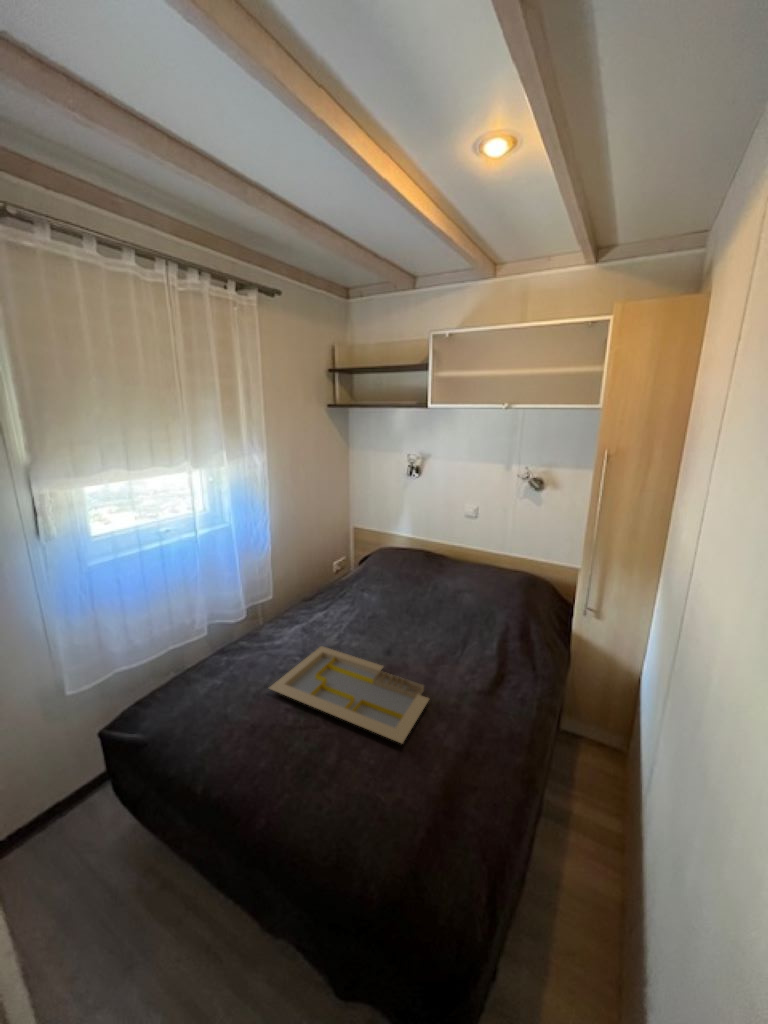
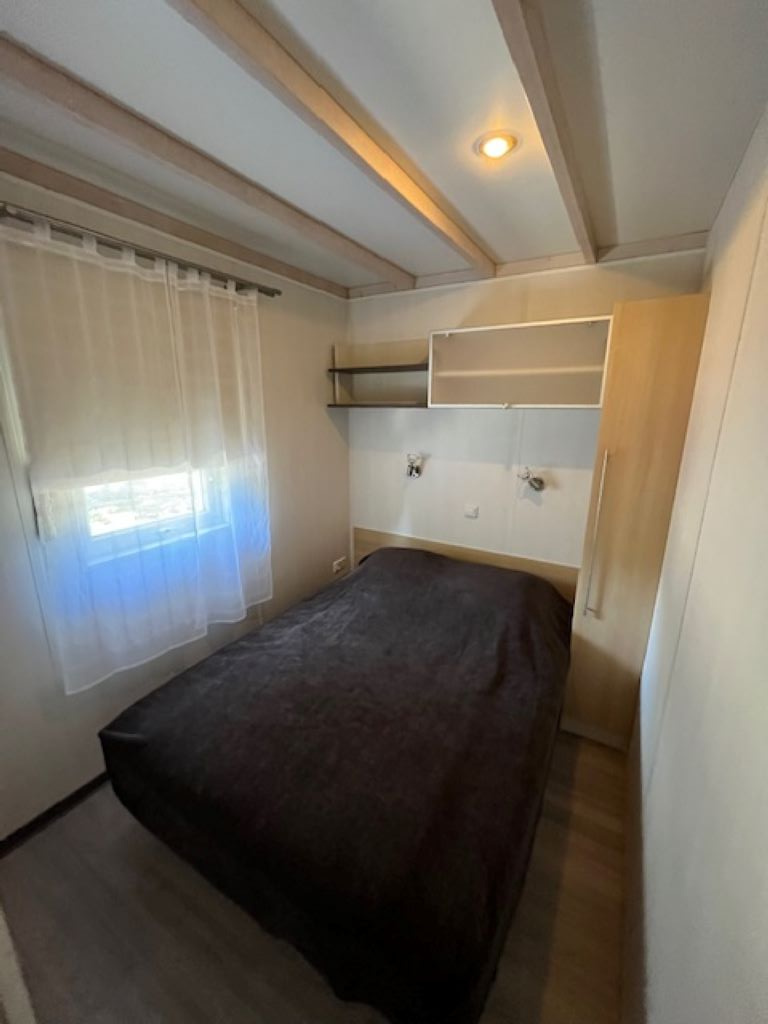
- serving tray [267,645,431,745]
